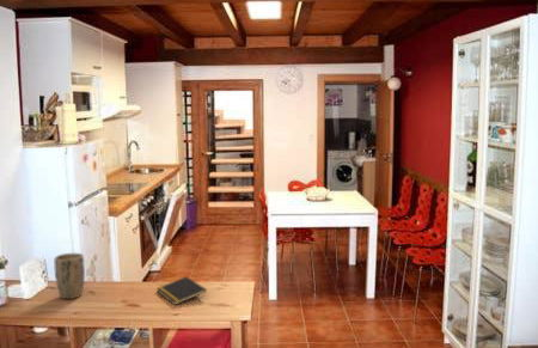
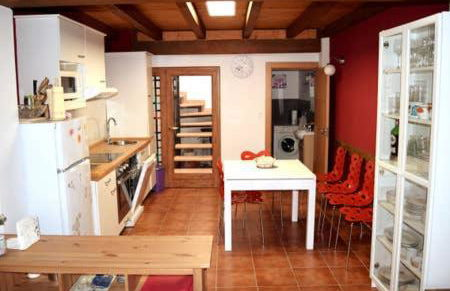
- plant pot [53,252,86,300]
- notepad [155,275,208,306]
